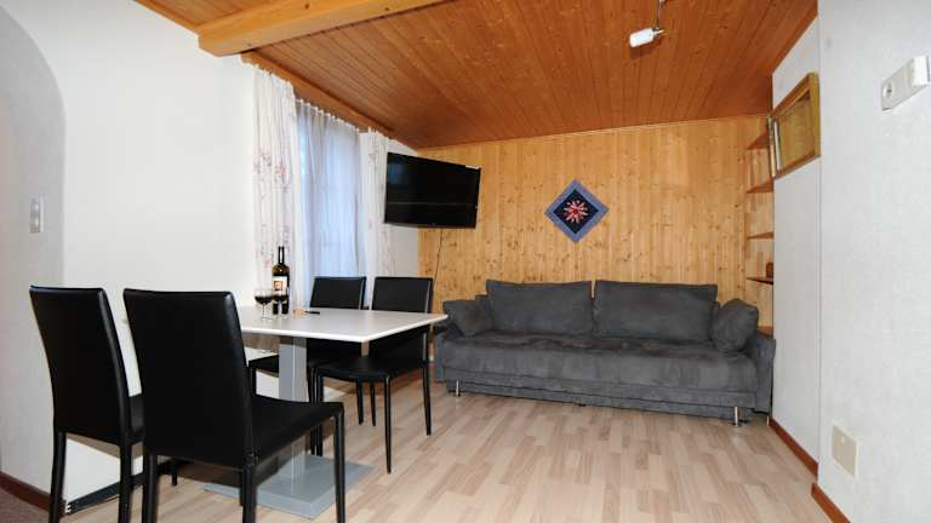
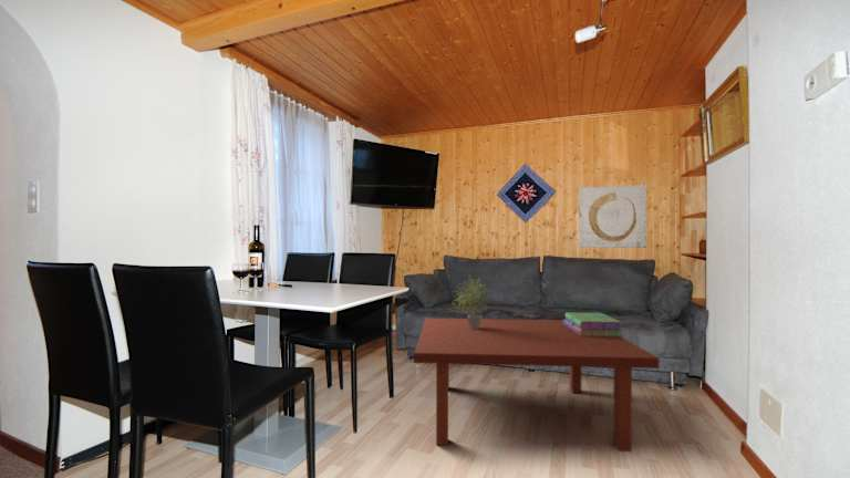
+ potted plant [450,273,491,329]
+ coffee table [413,318,660,453]
+ wall art [578,184,647,249]
+ stack of books [562,311,624,337]
